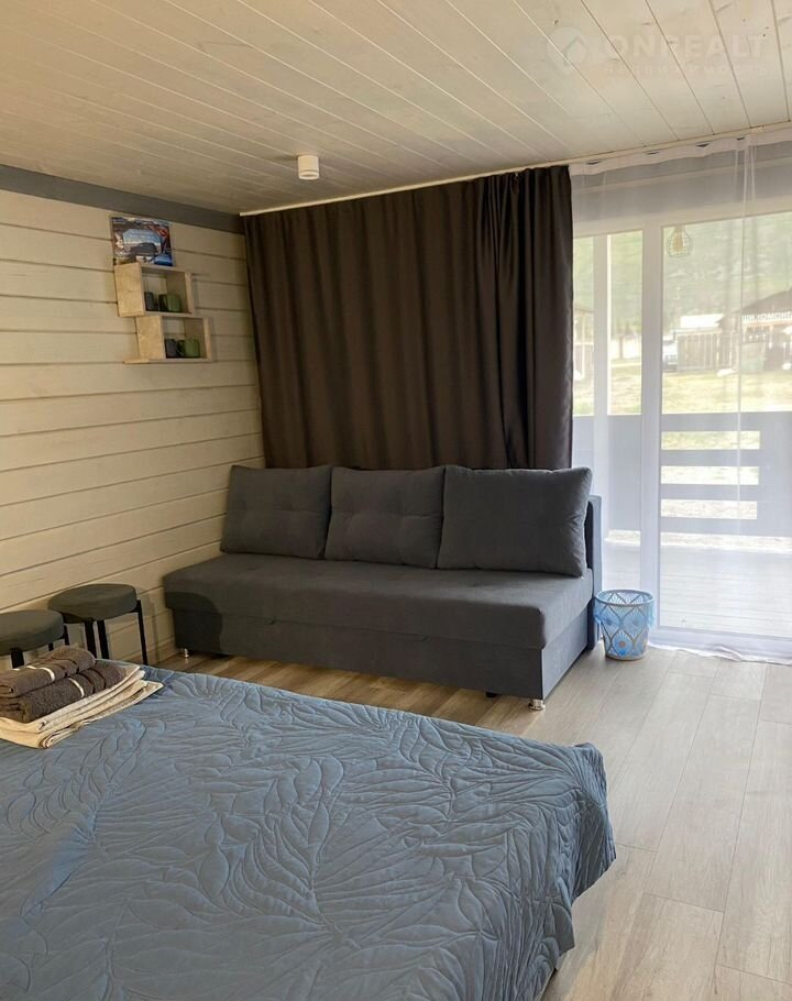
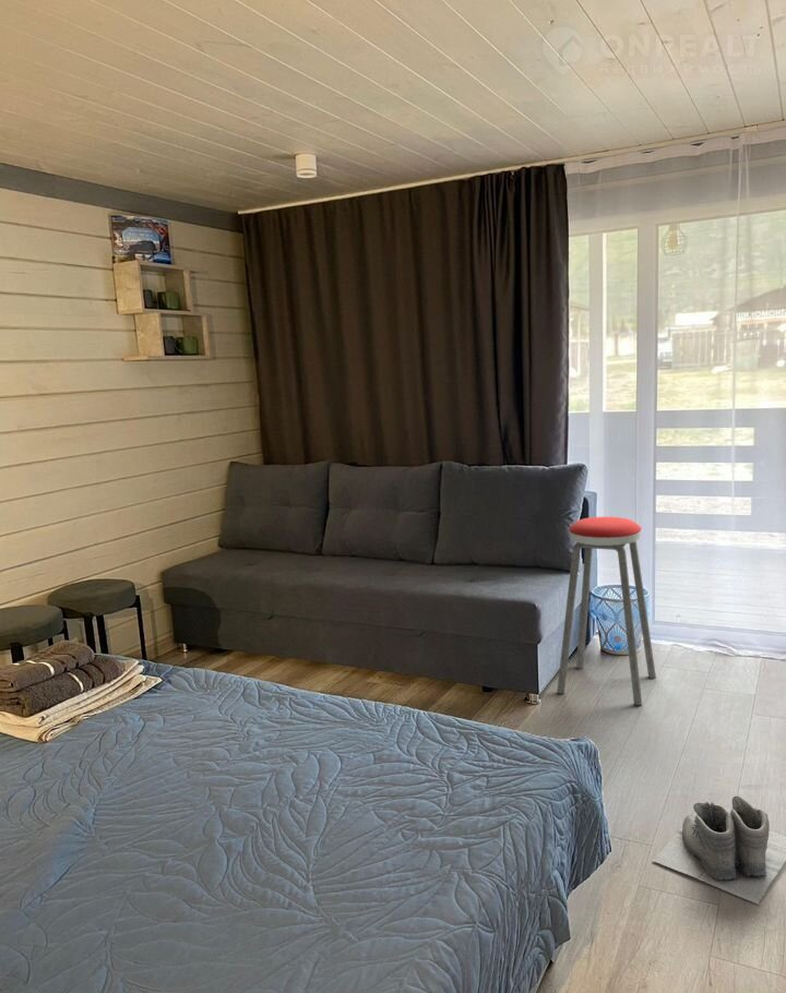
+ music stool [556,516,657,706]
+ boots [652,795,786,906]
